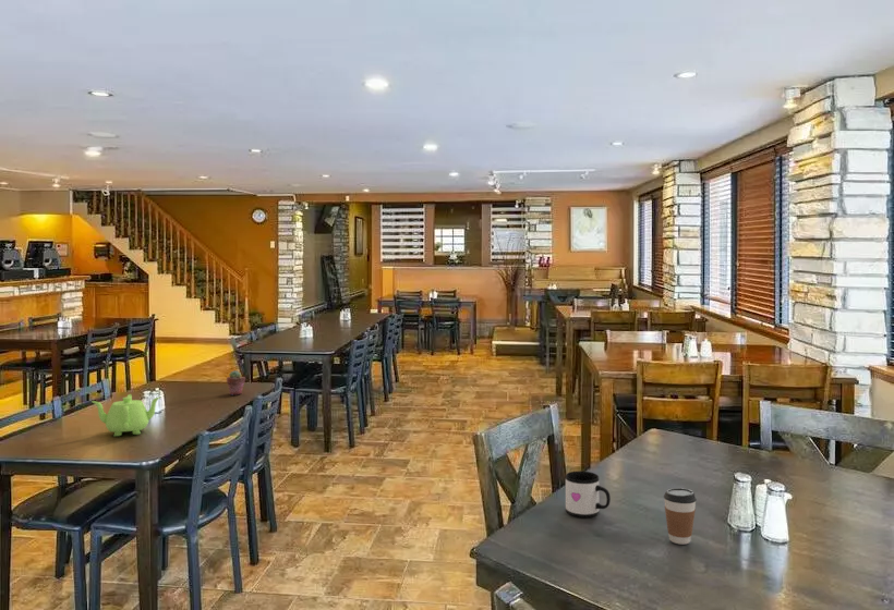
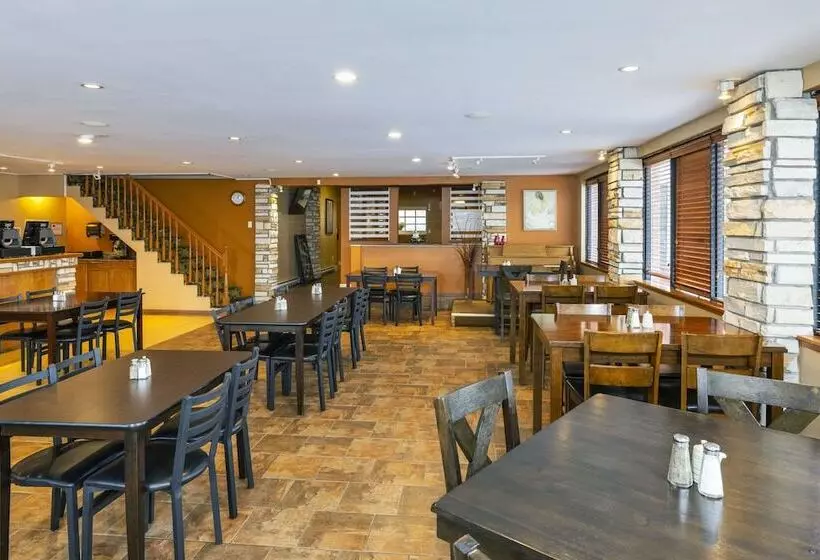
- teapot [90,393,162,437]
- coffee cup [663,487,698,546]
- mug [565,471,612,518]
- potted succulent [226,369,246,395]
